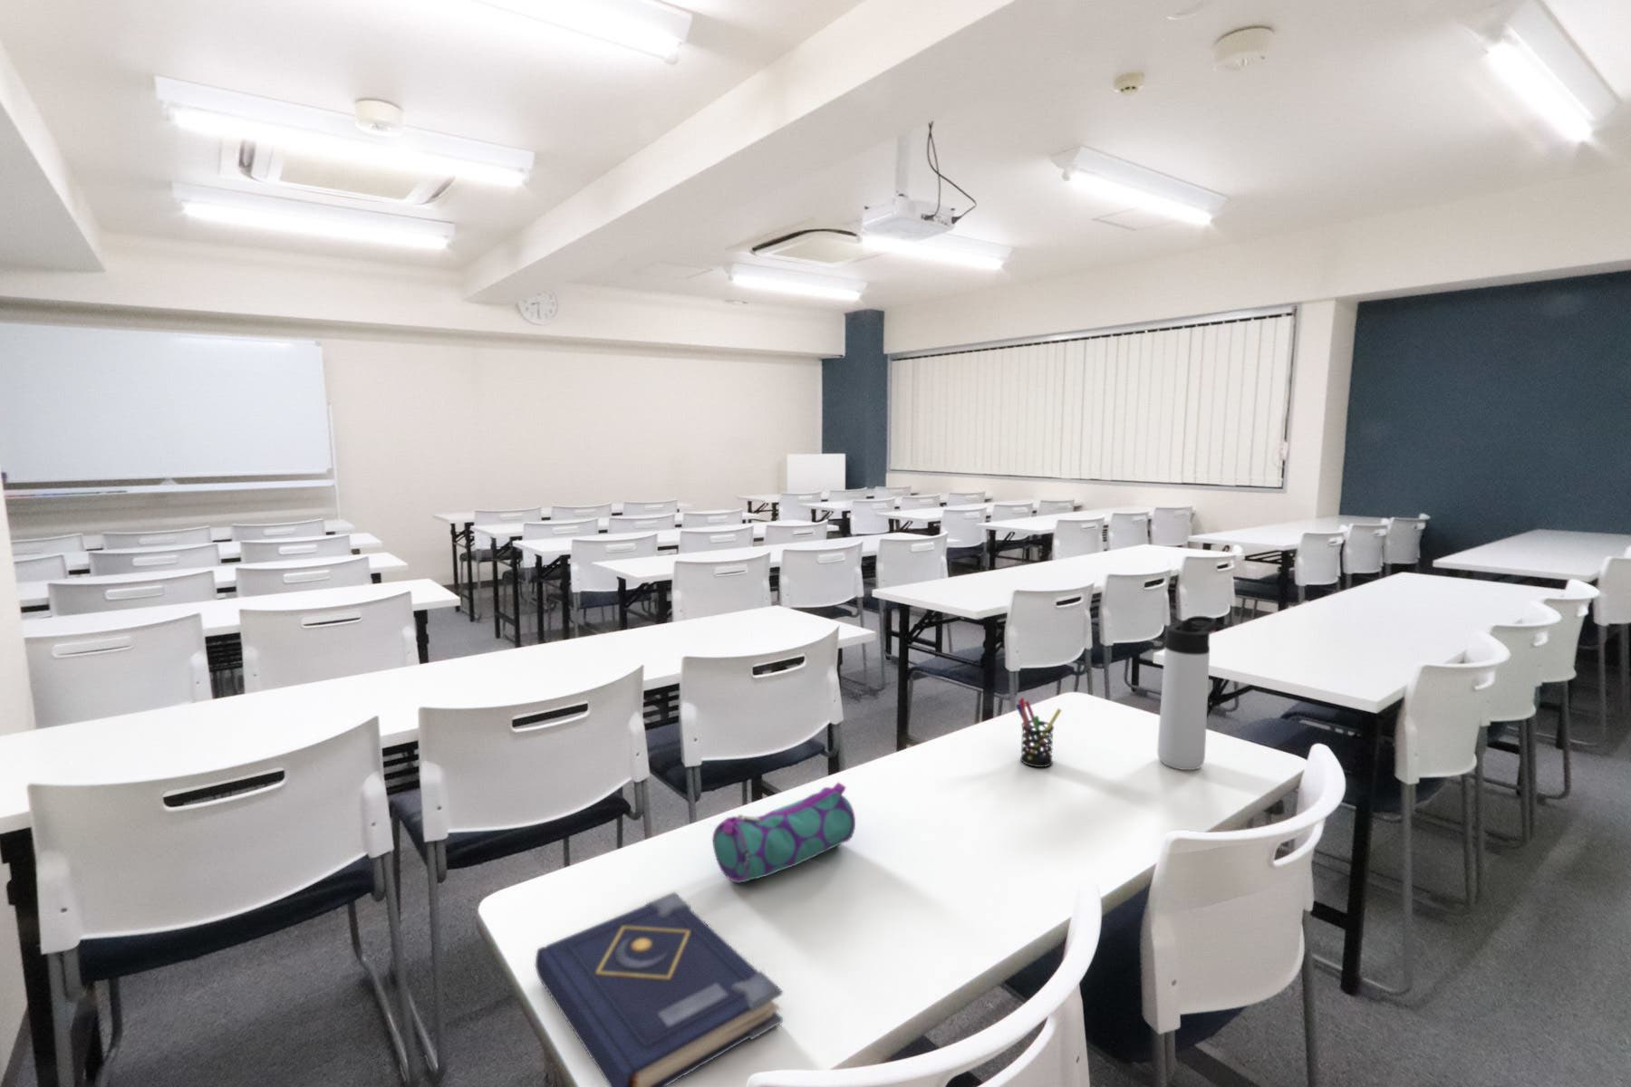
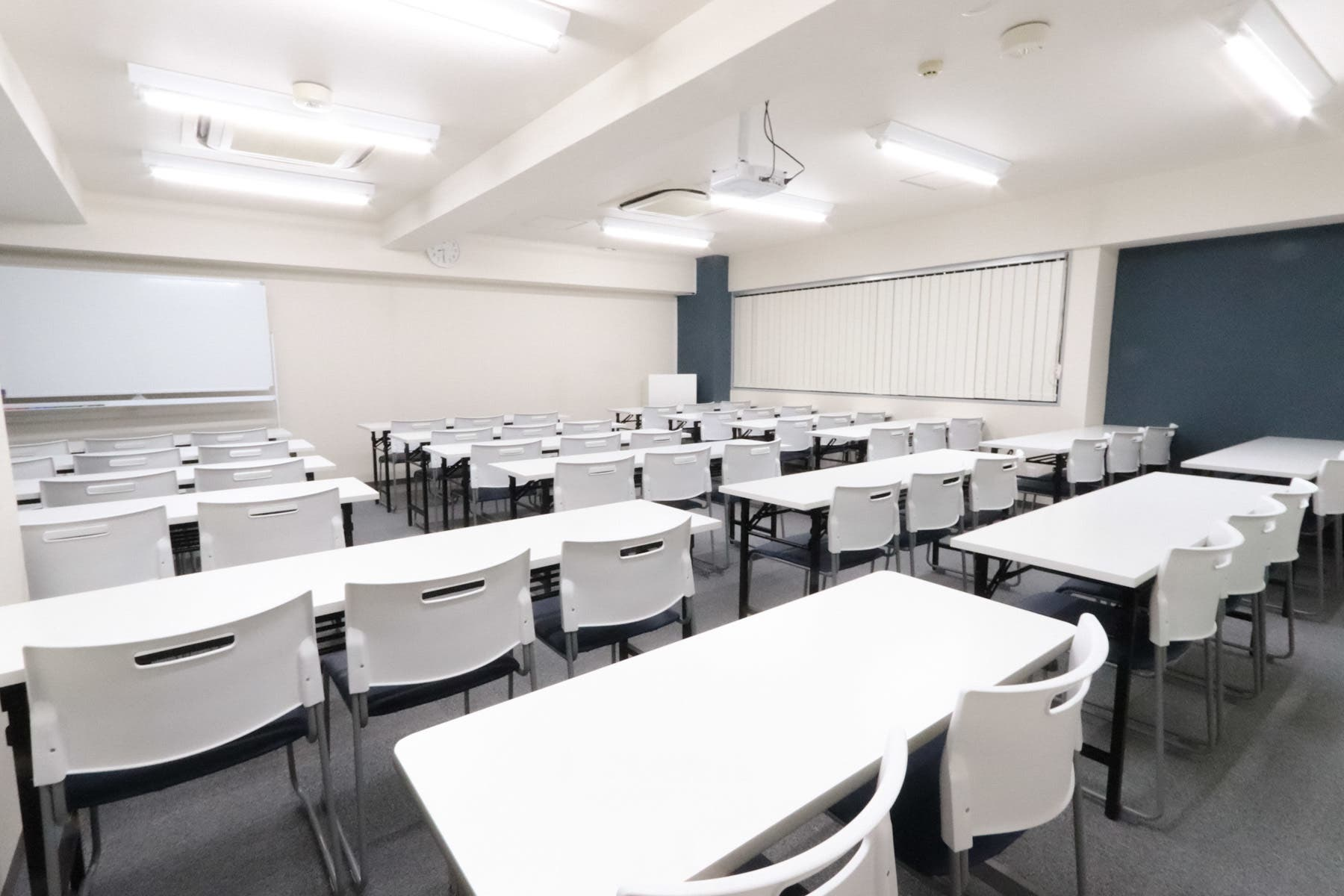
- book [535,892,784,1087]
- thermos bottle [1157,615,1216,770]
- pencil case [711,781,857,884]
- pen holder [1015,696,1062,768]
